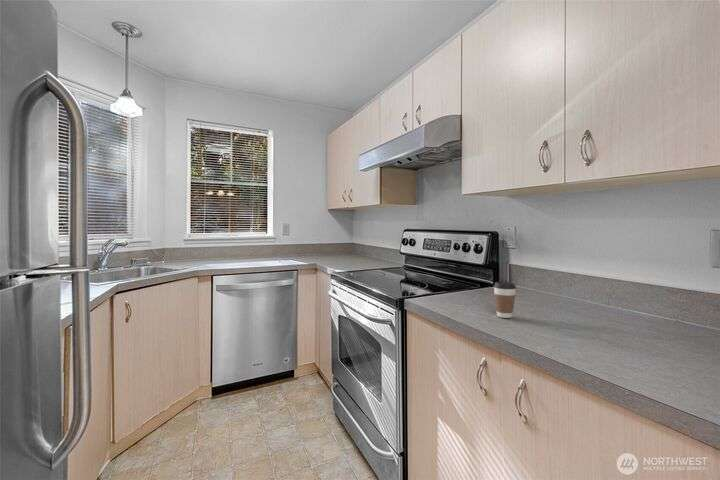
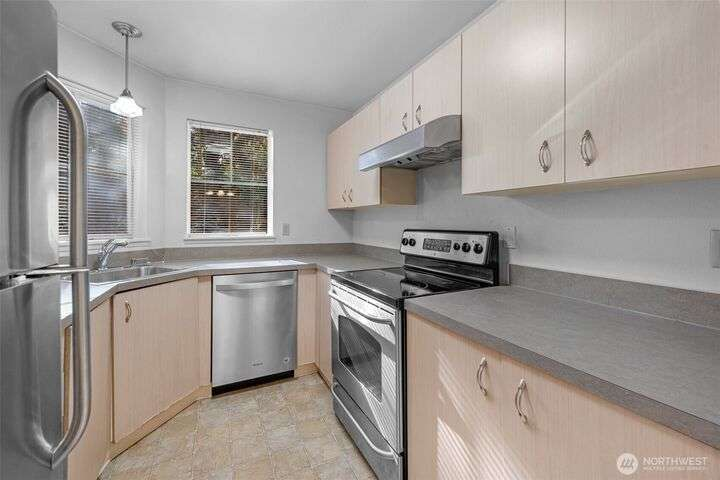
- coffee cup [493,281,517,319]
